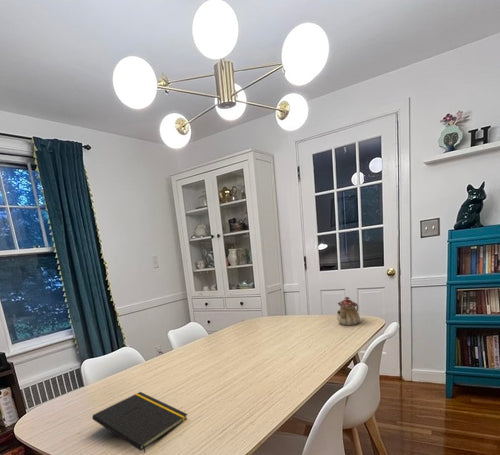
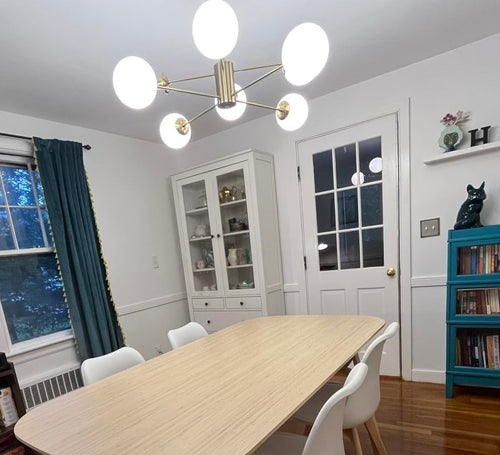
- notepad [91,391,189,454]
- teapot [336,296,361,327]
